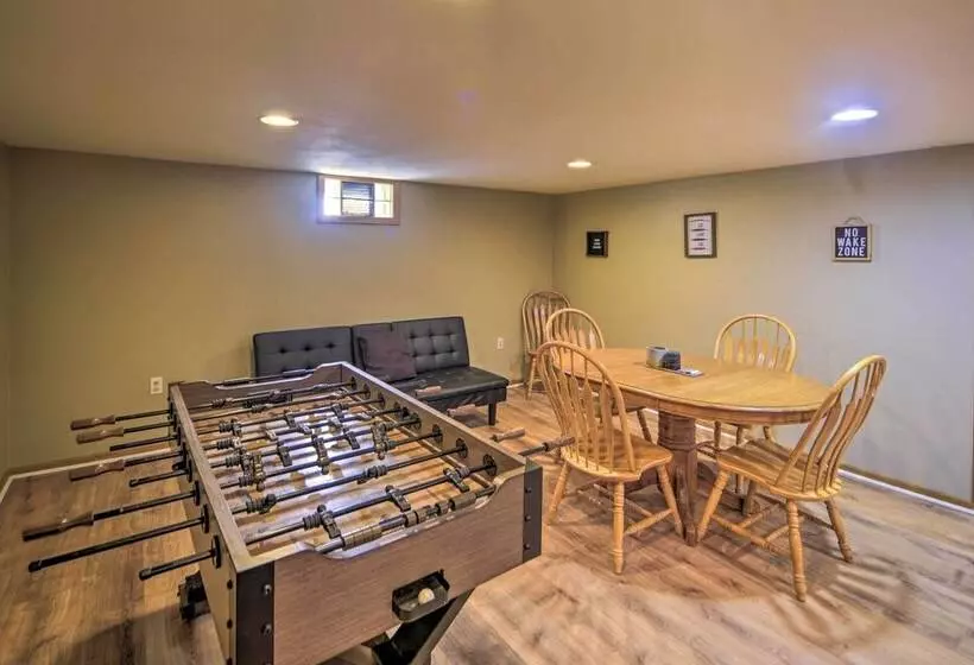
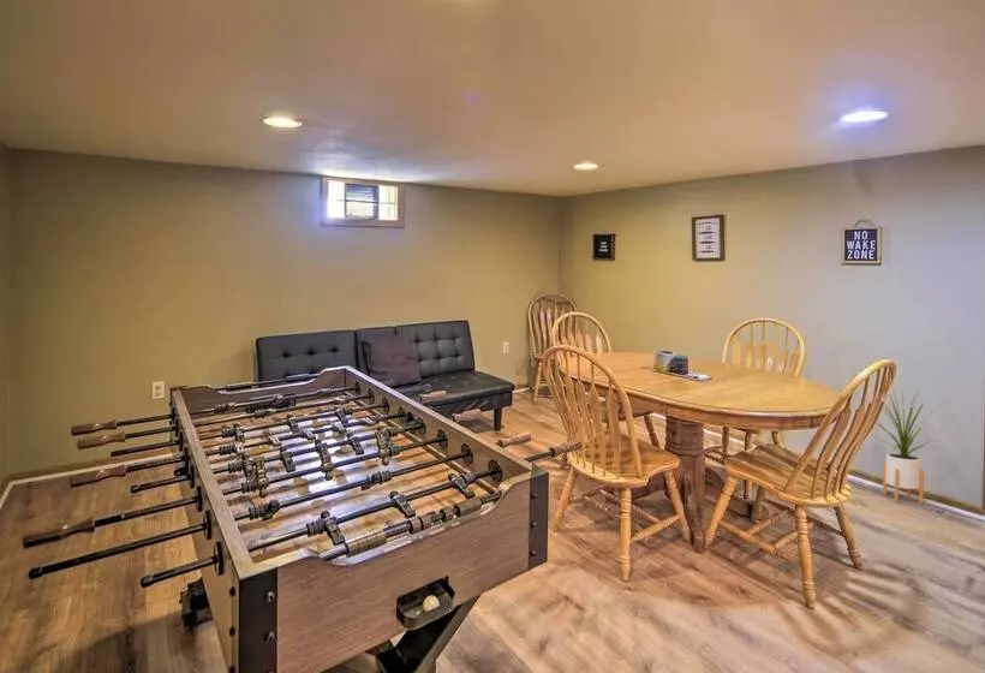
+ house plant [873,388,945,505]
